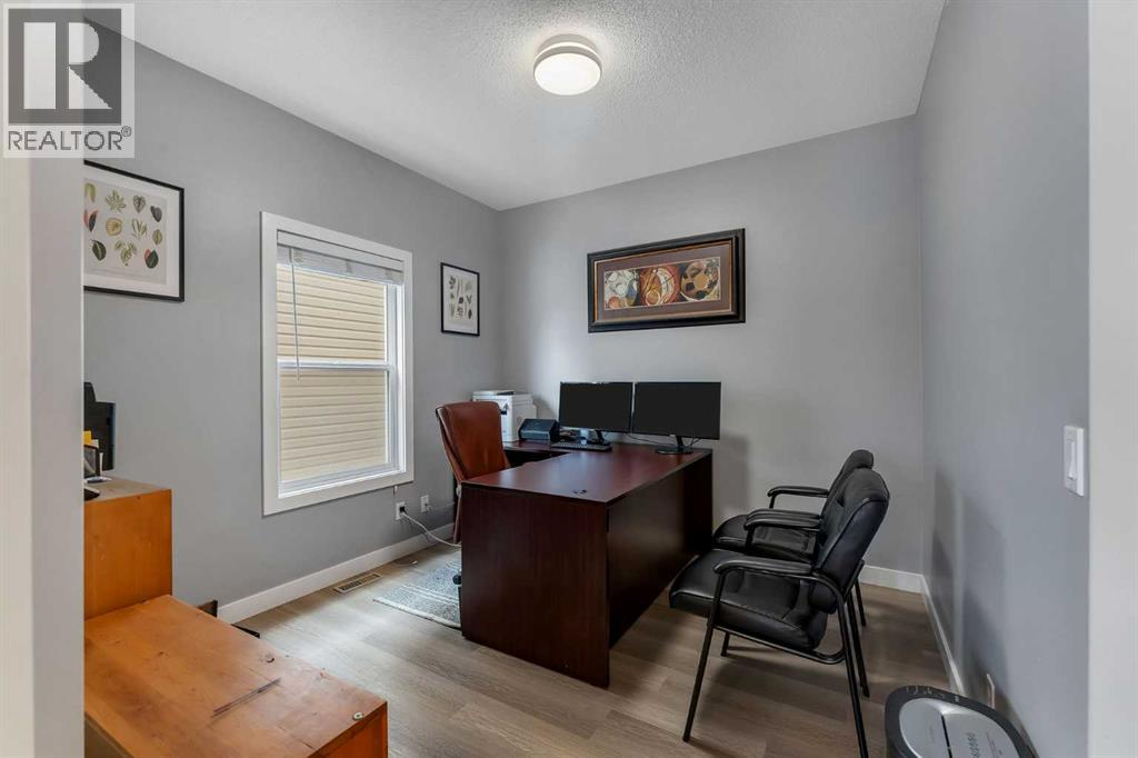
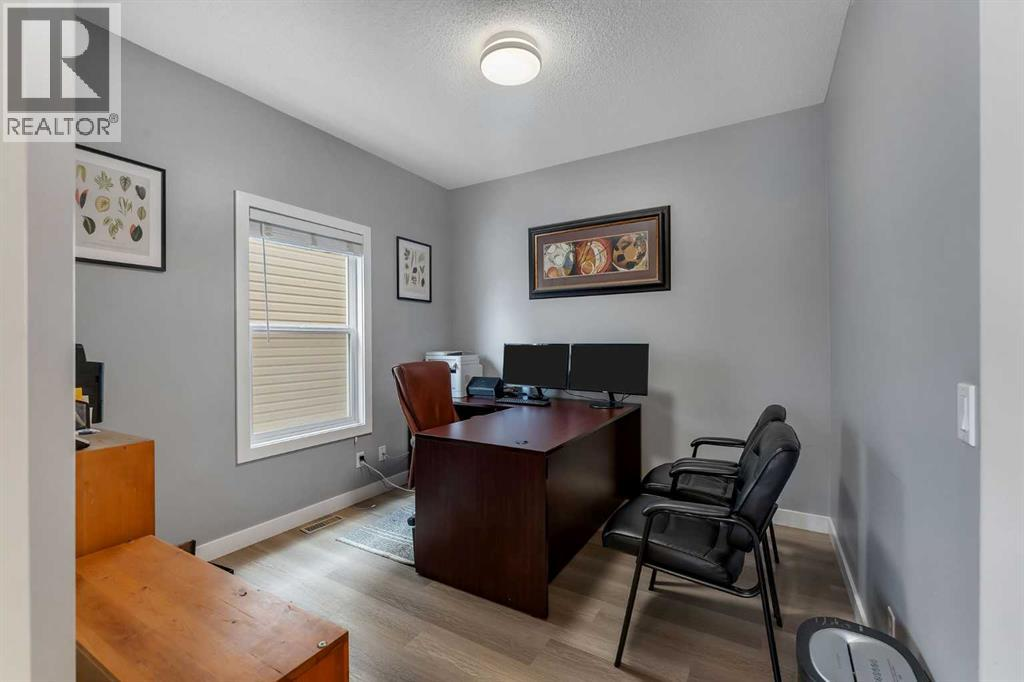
- pen [212,677,282,714]
